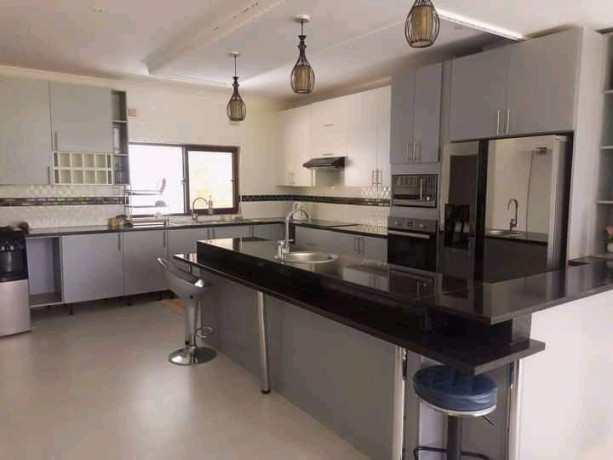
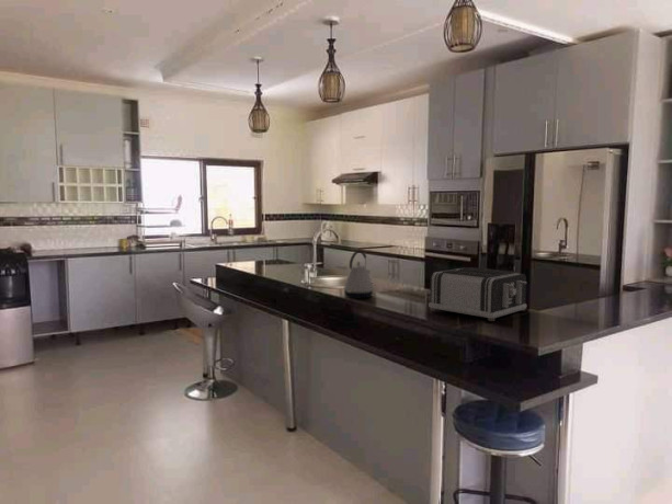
+ toaster [428,266,528,322]
+ kettle [343,250,374,299]
